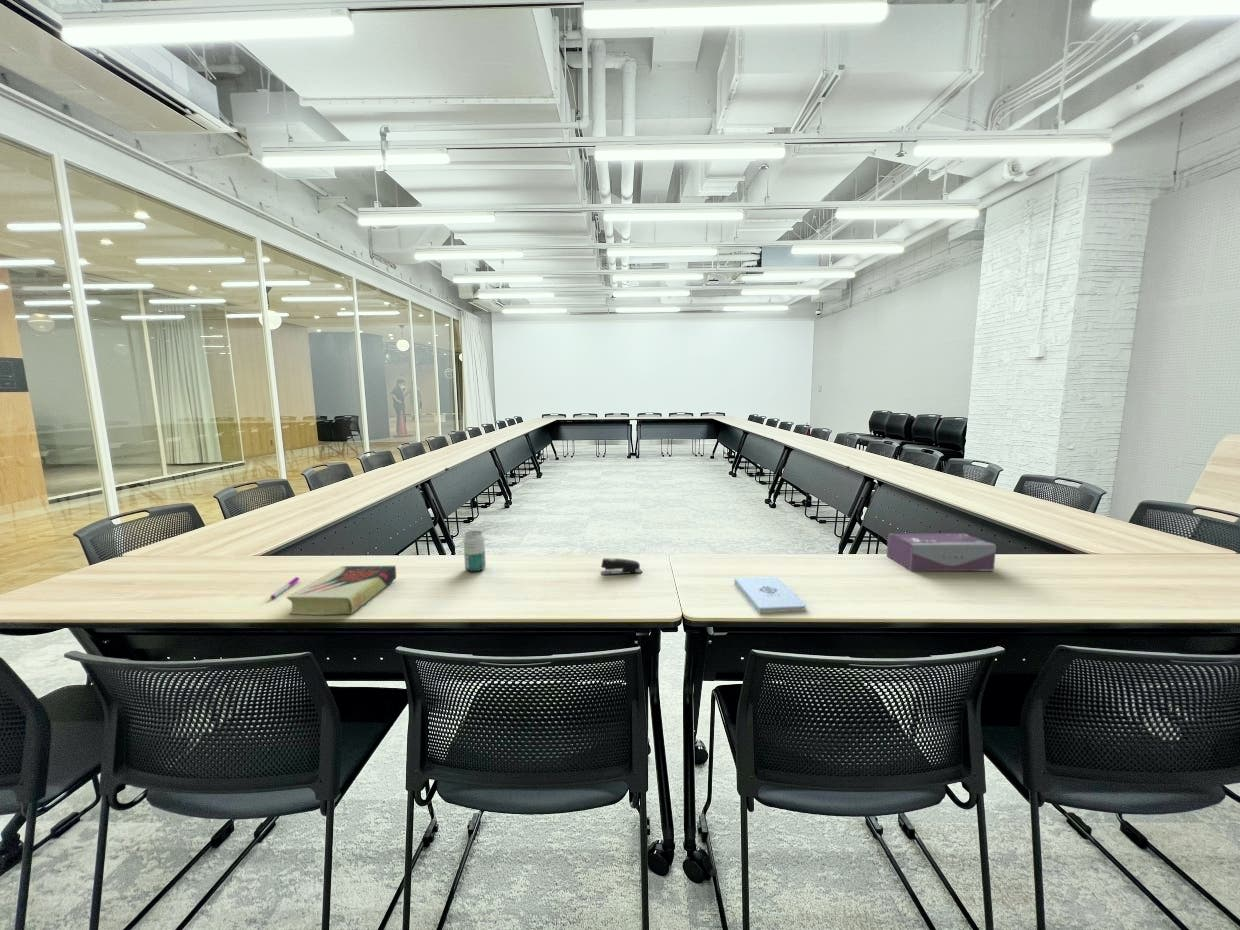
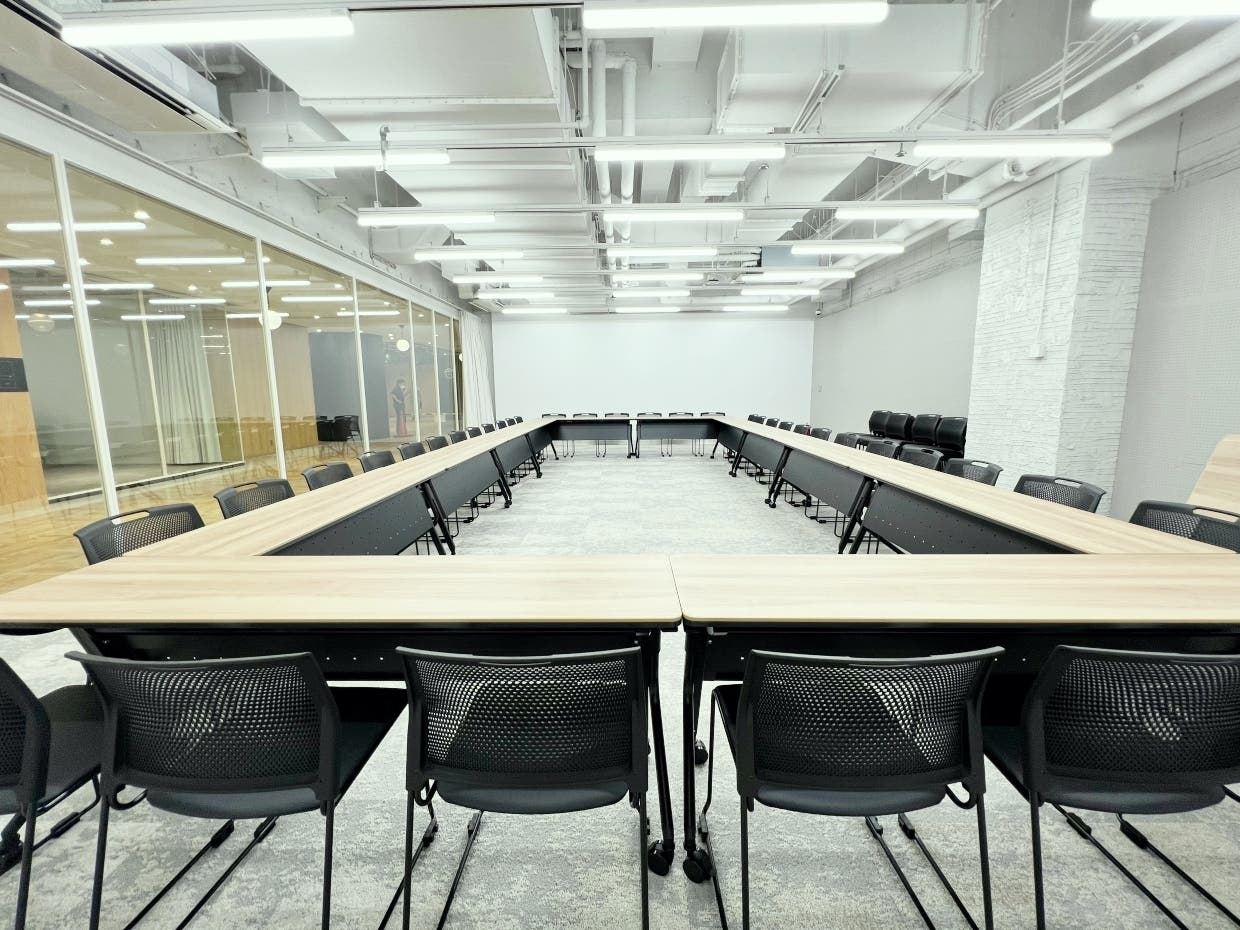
- stapler [600,557,643,576]
- book [285,565,397,616]
- pen [269,576,300,600]
- beverage can [463,530,487,572]
- tissue box [886,532,997,572]
- notepad [733,576,807,614]
